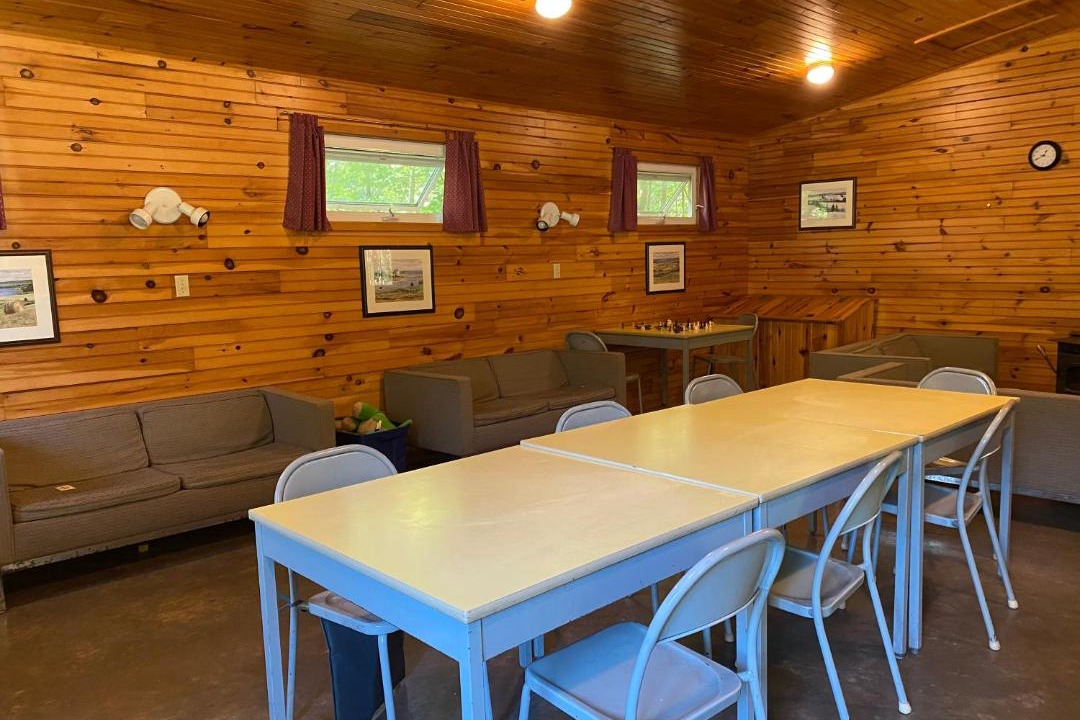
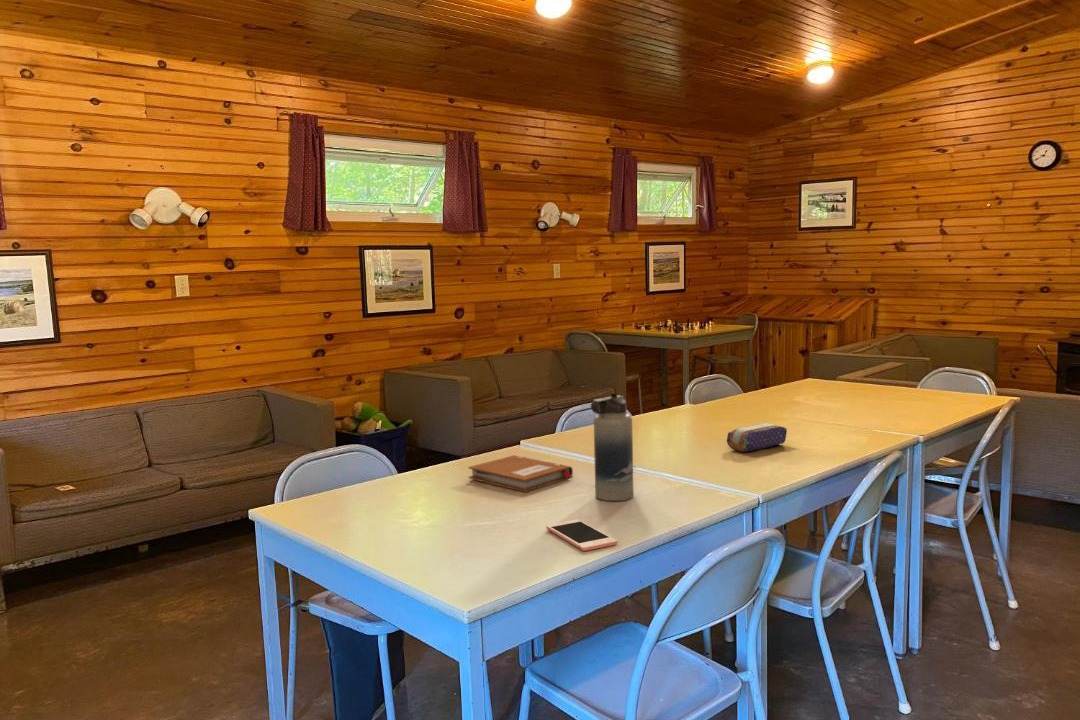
+ water bottle [590,392,634,502]
+ notebook [467,454,574,493]
+ cell phone [545,519,618,552]
+ pencil case [726,422,788,453]
